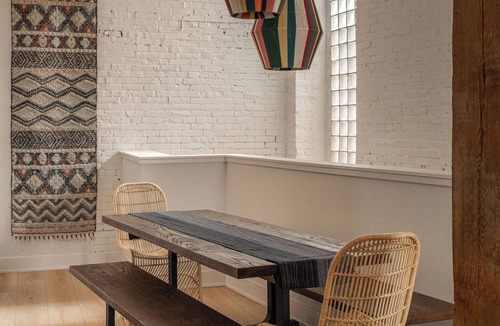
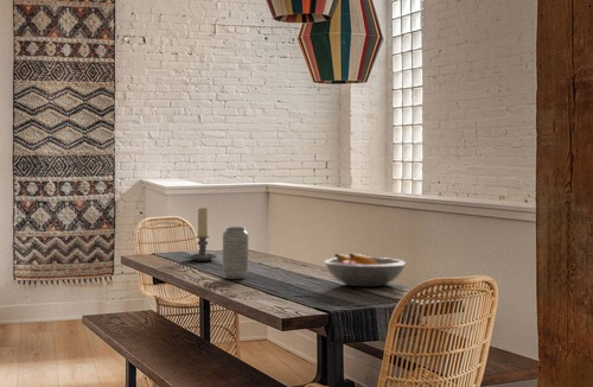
+ vase [222,226,249,280]
+ candle holder [187,207,218,262]
+ fruit bowl [323,253,407,287]
